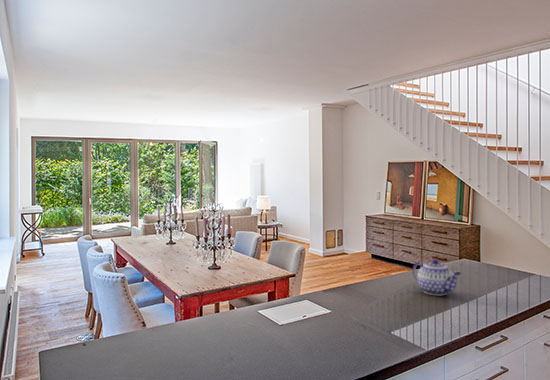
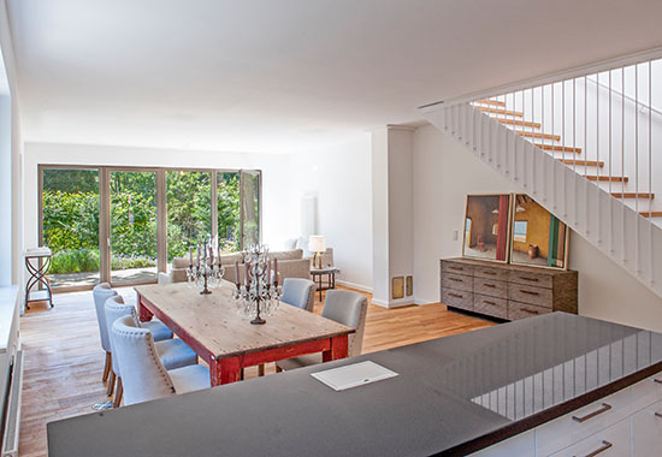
- teapot [411,258,462,296]
